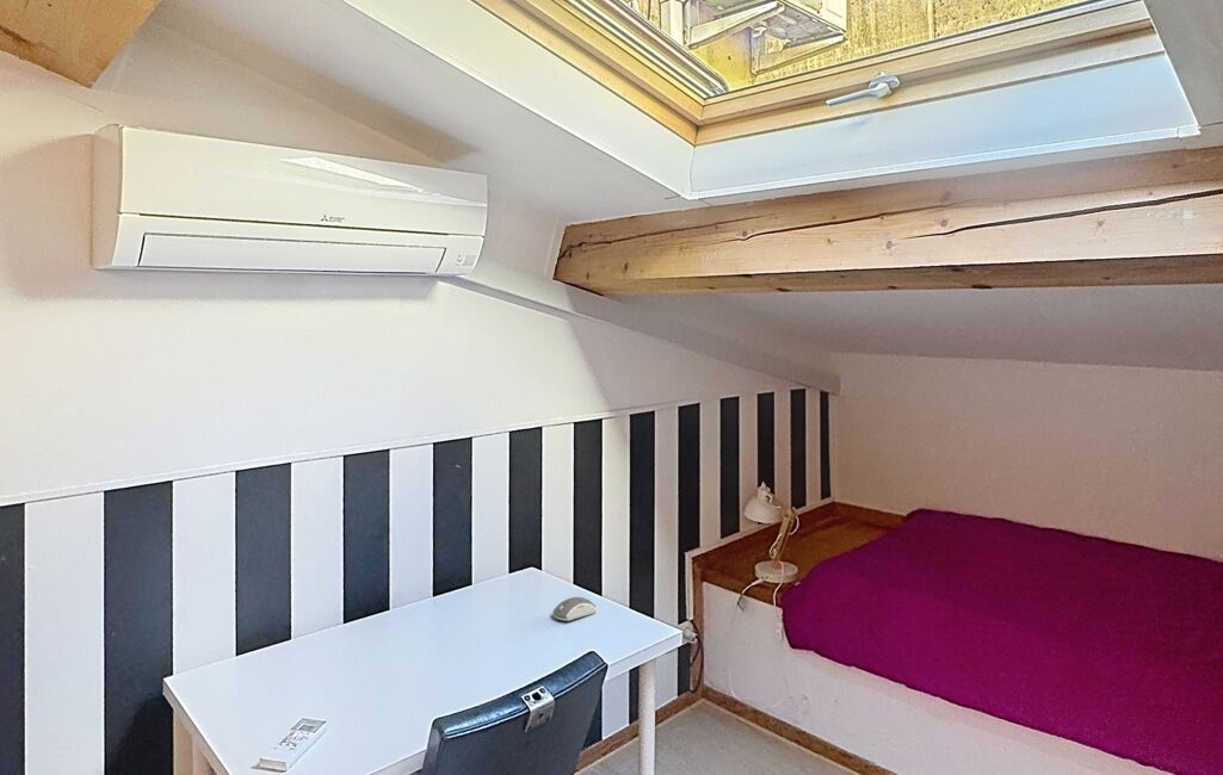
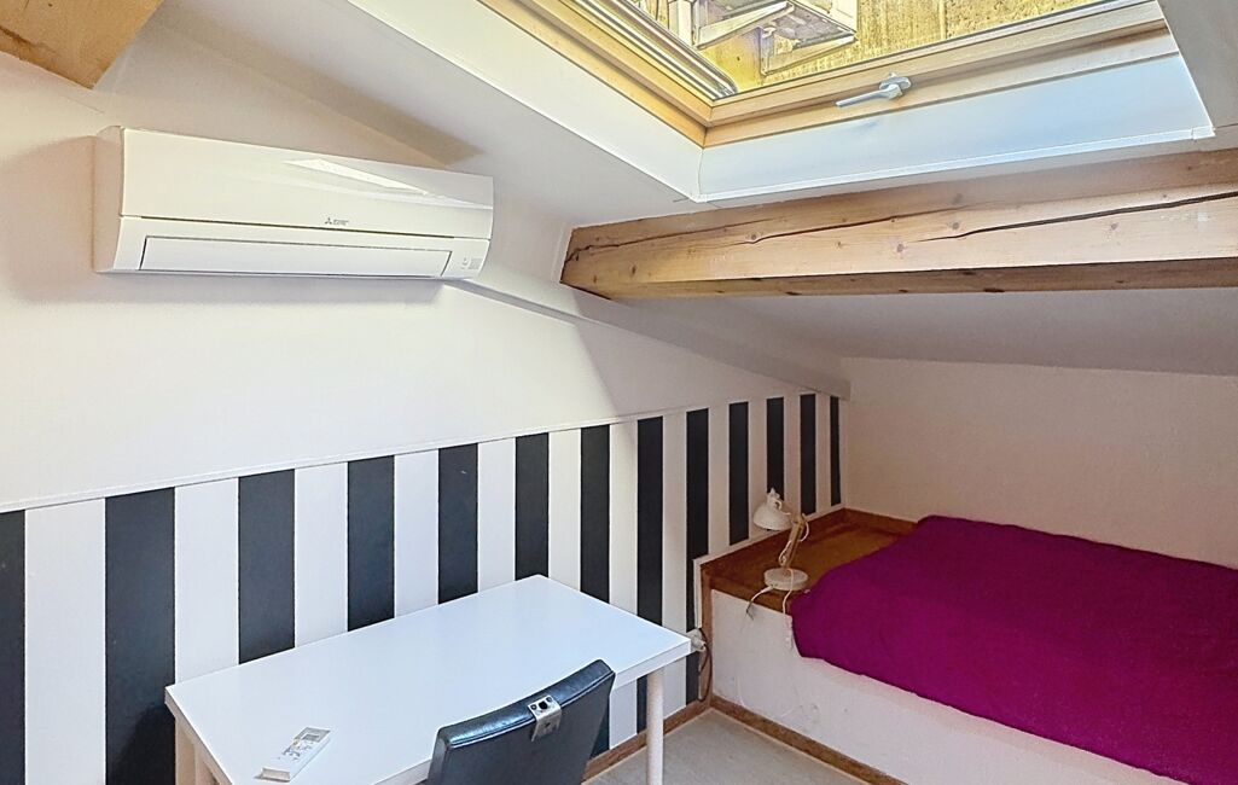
- computer mouse [552,596,598,622]
